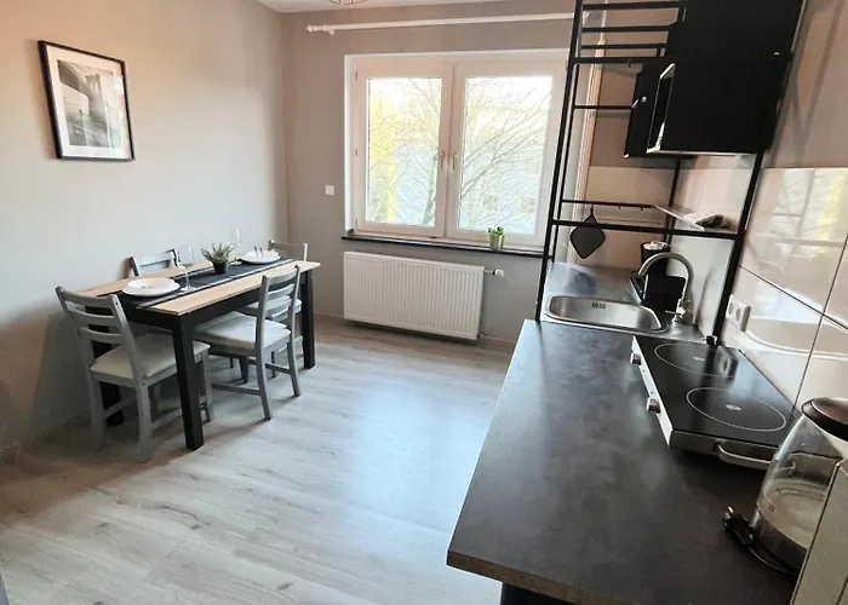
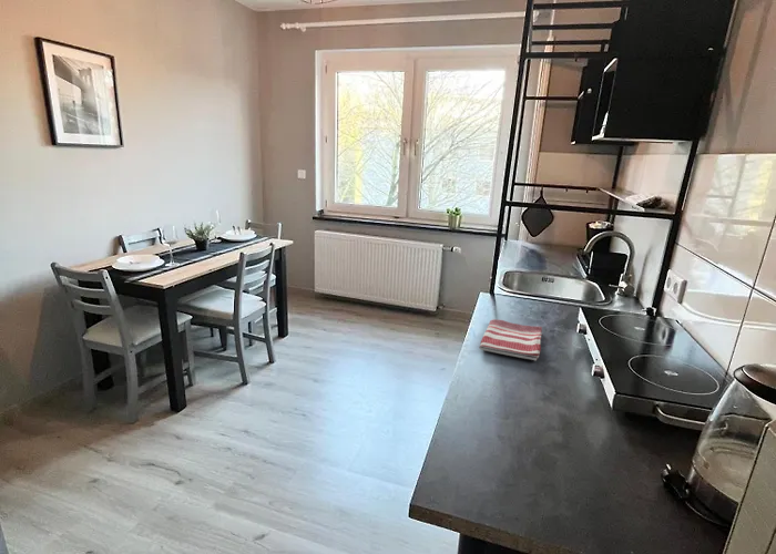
+ dish towel [479,318,543,362]
